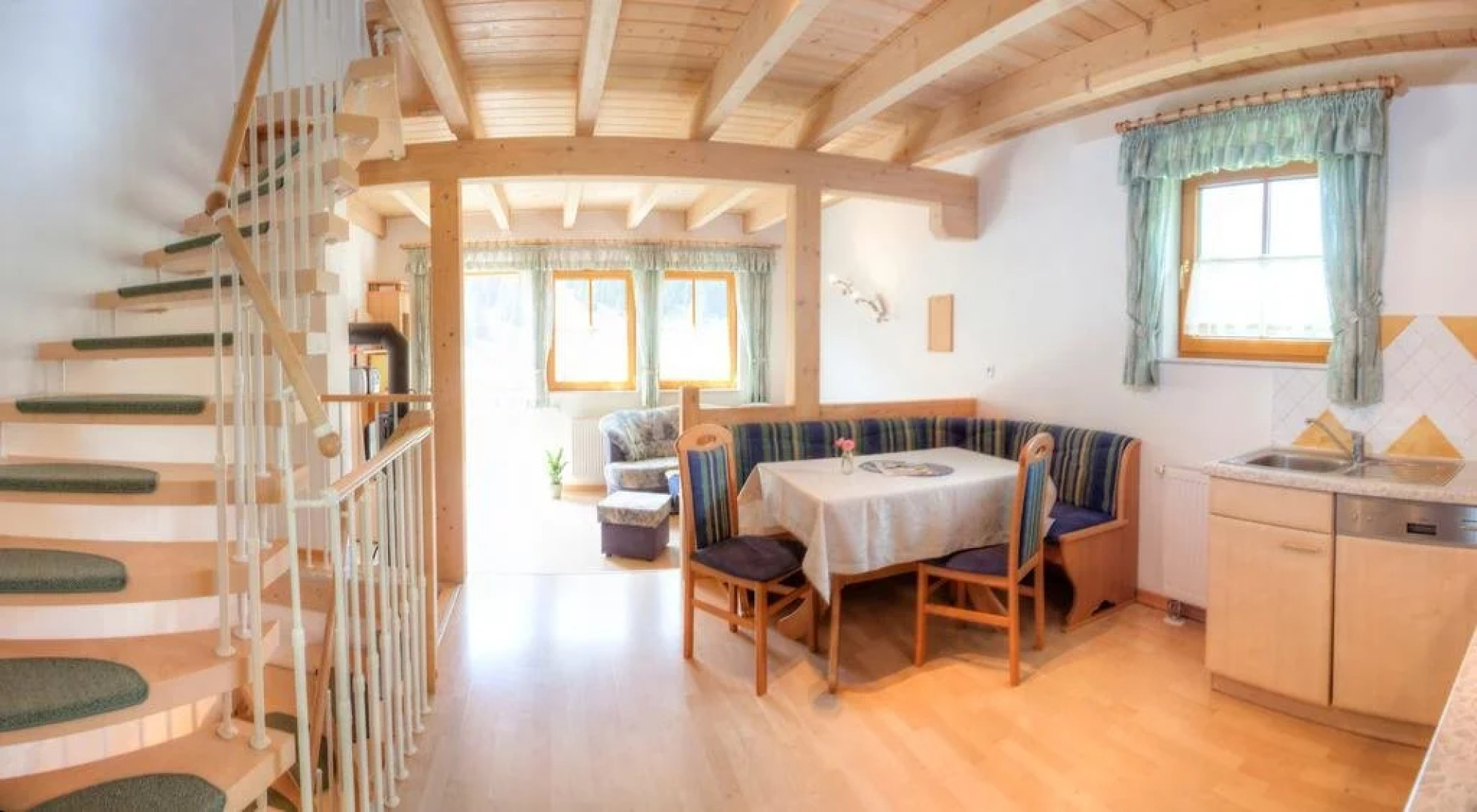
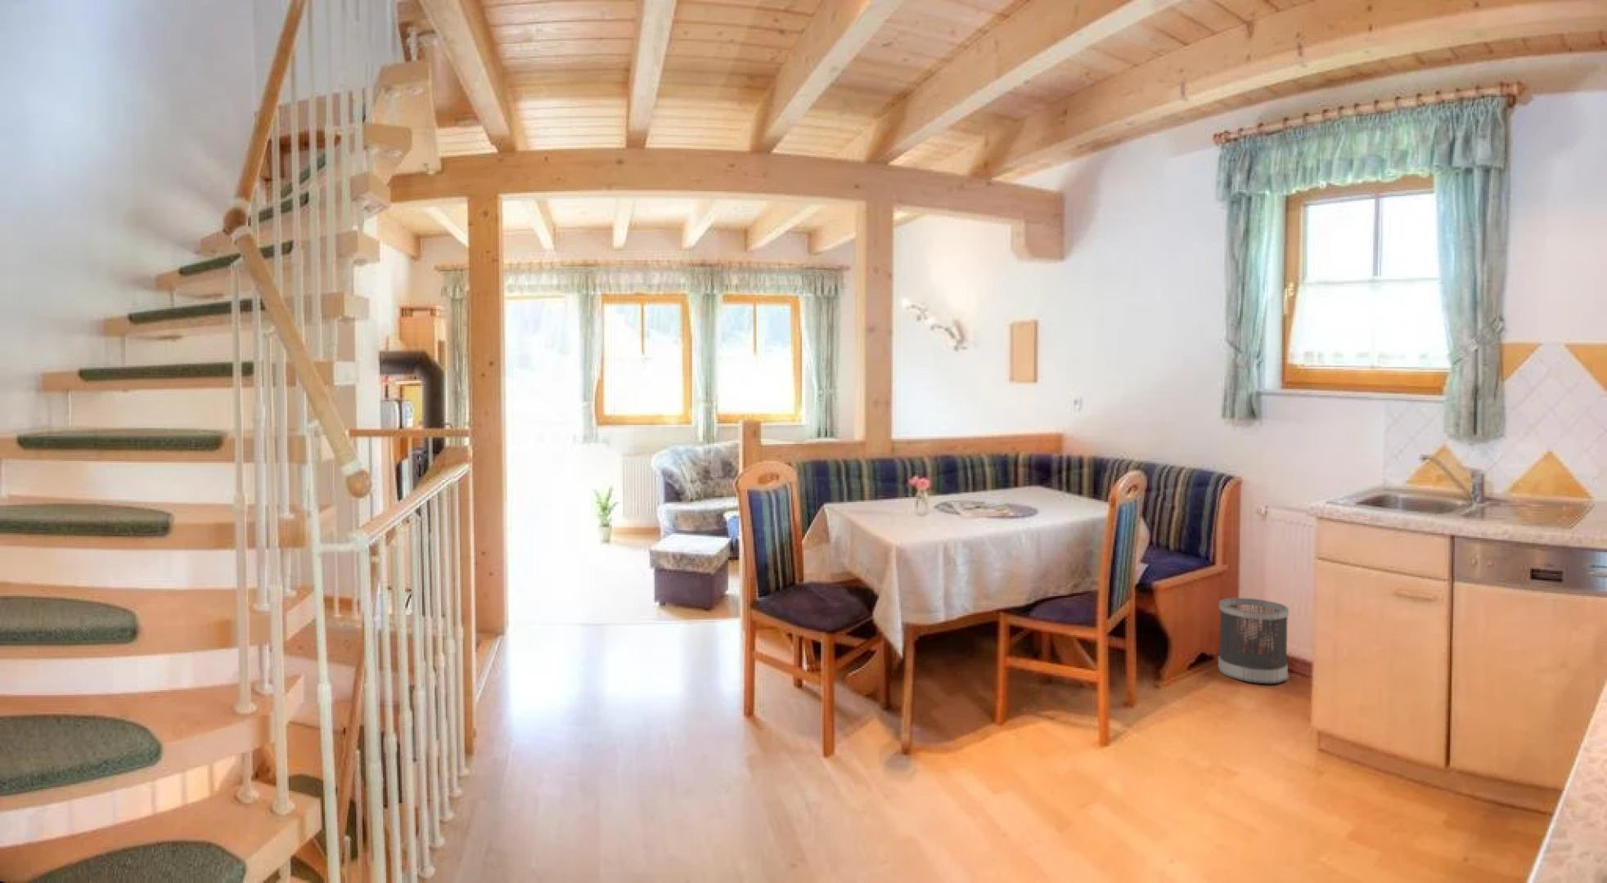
+ wastebasket [1217,597,1289,684]
